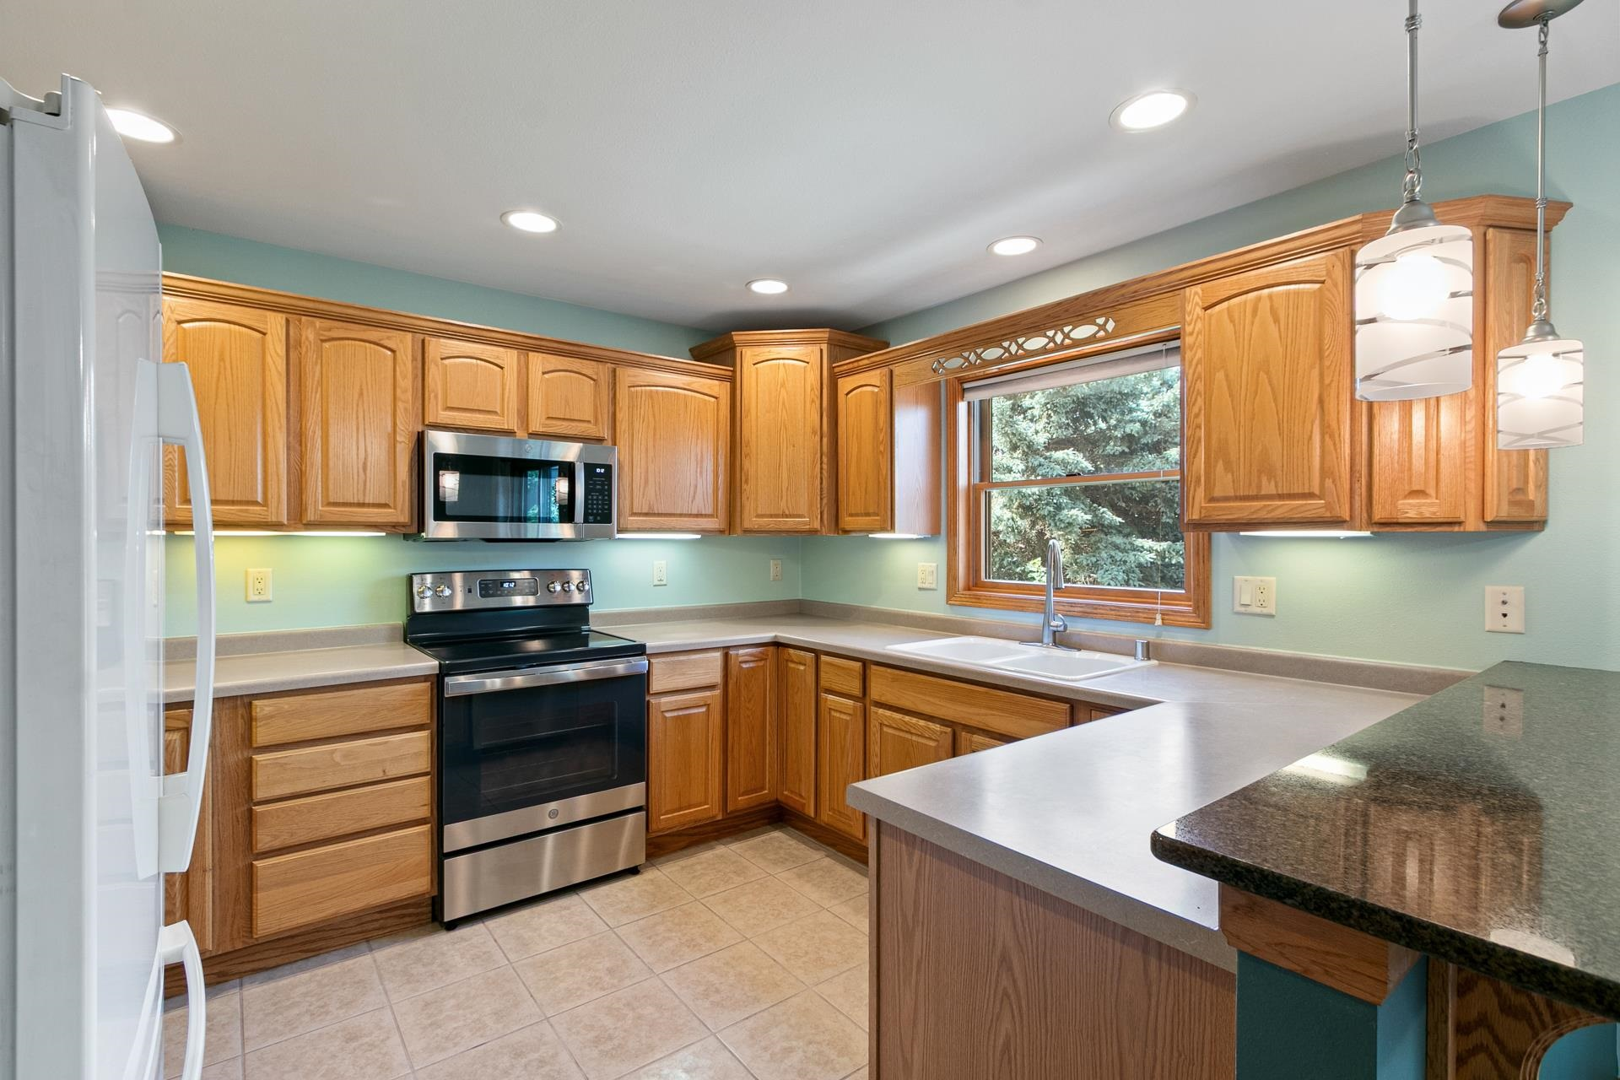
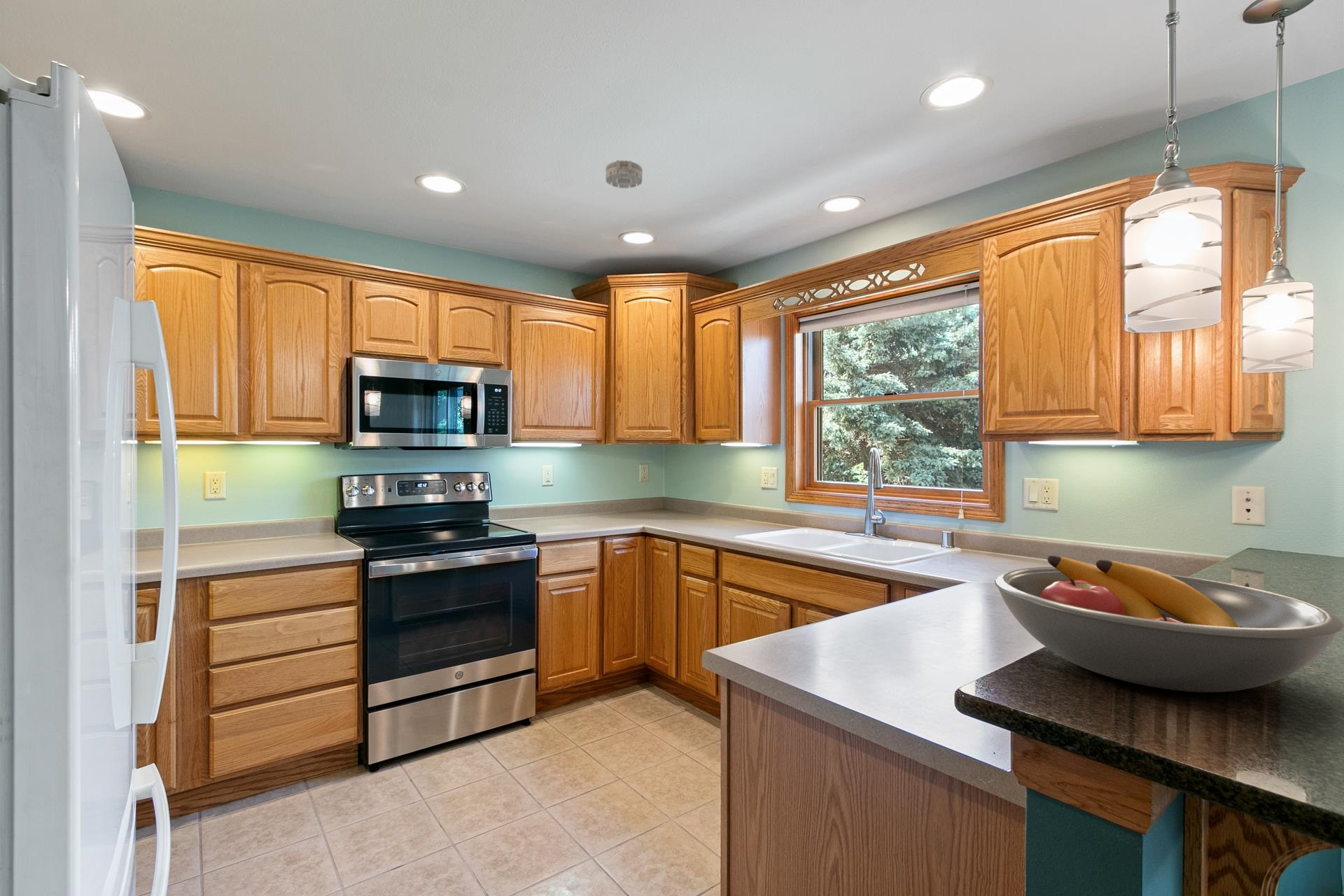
+ fruit bowl [994,554,1344,693]
+ smoke detector [605,160,643,189]
